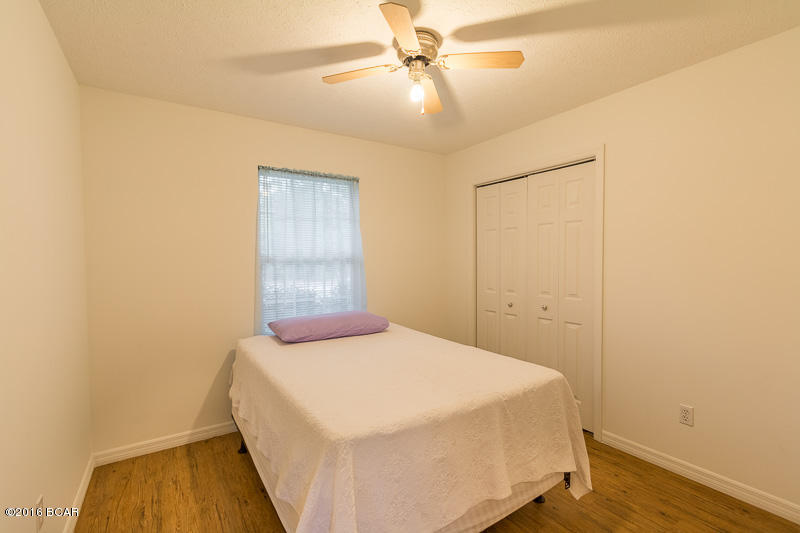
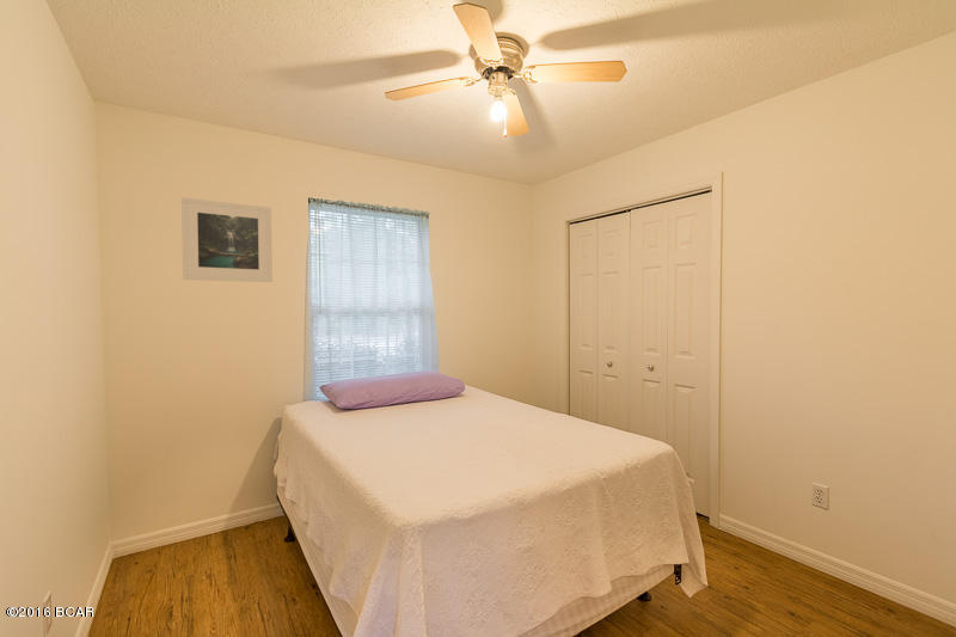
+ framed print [180,196,274,283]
